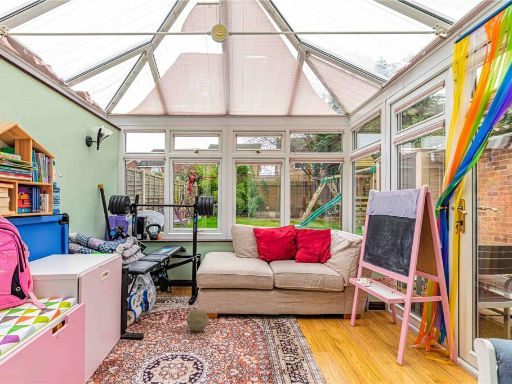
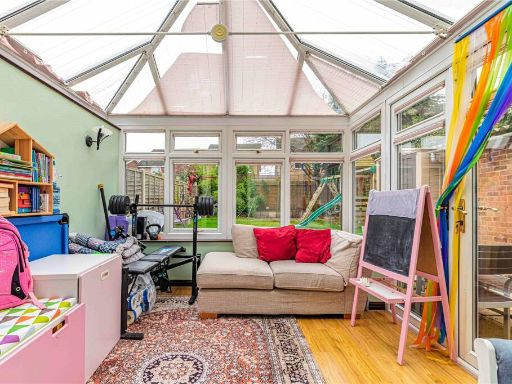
- decorative ball [186,308,209,332]
